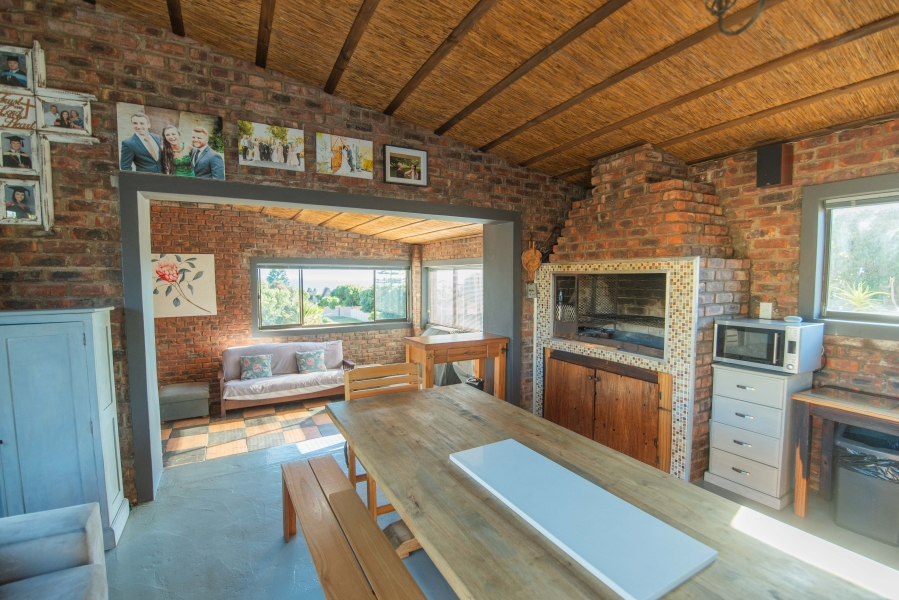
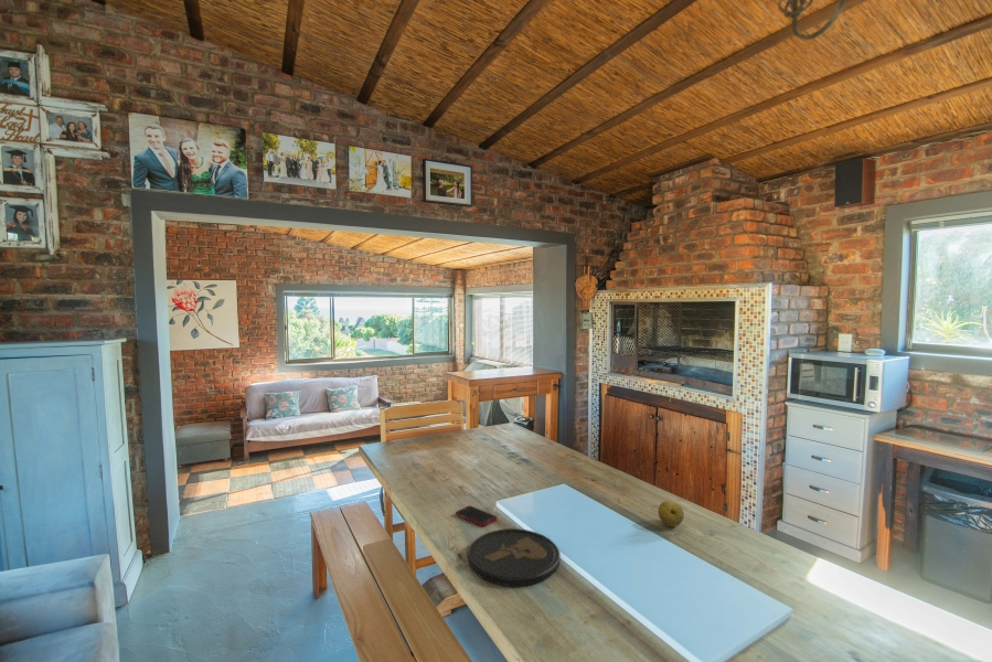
+ cell phone [455,504,498,527]
+ fruit [657,500,685,527]
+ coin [467,527,561,587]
